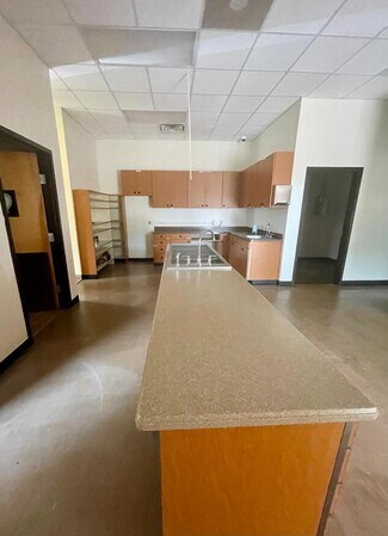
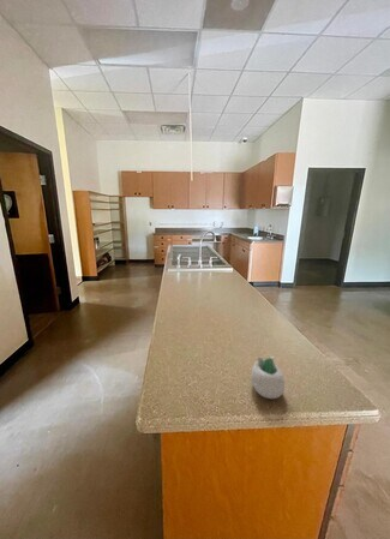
+ succulent planter [250,355,286,400]
